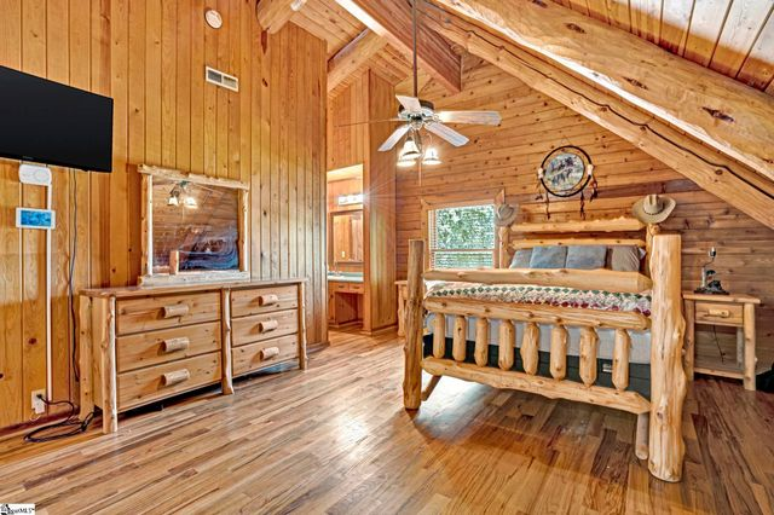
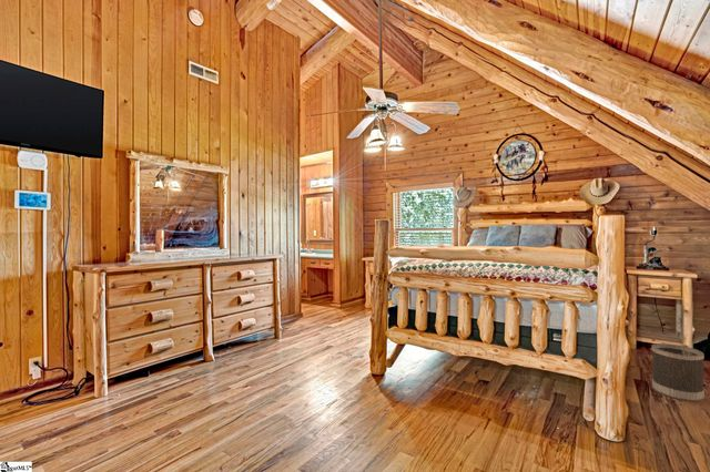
+ wastebasket [651,342,706,402]
